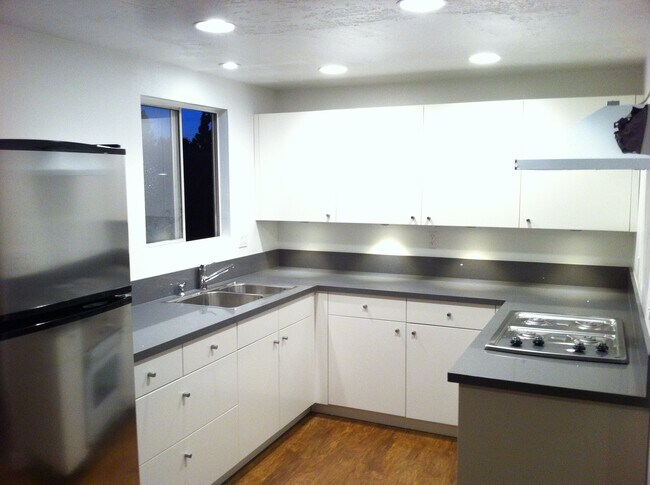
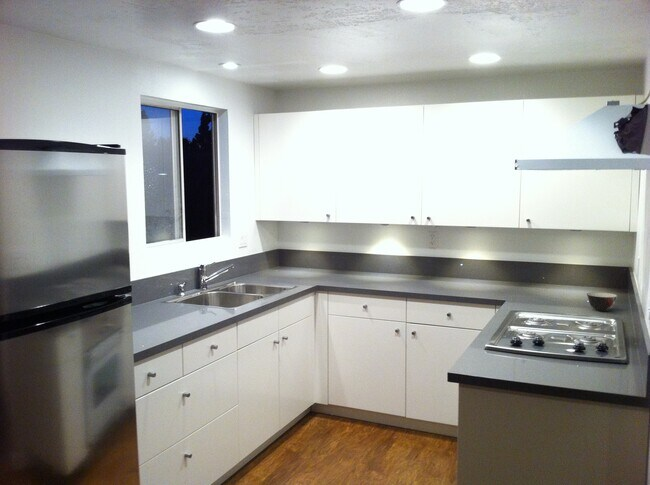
+ soup bowl [586,291,619,312]
